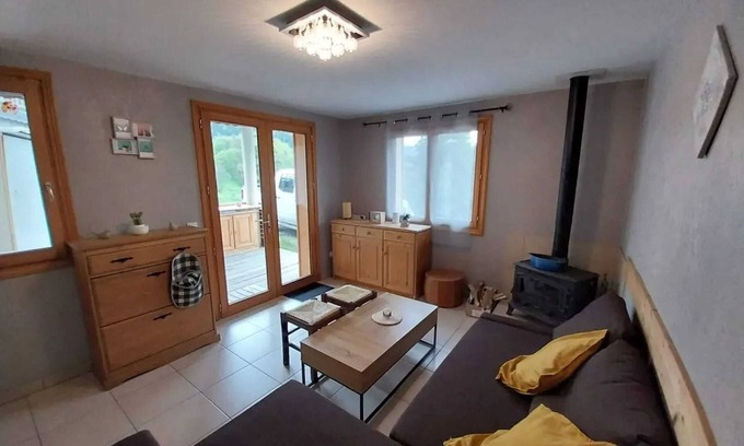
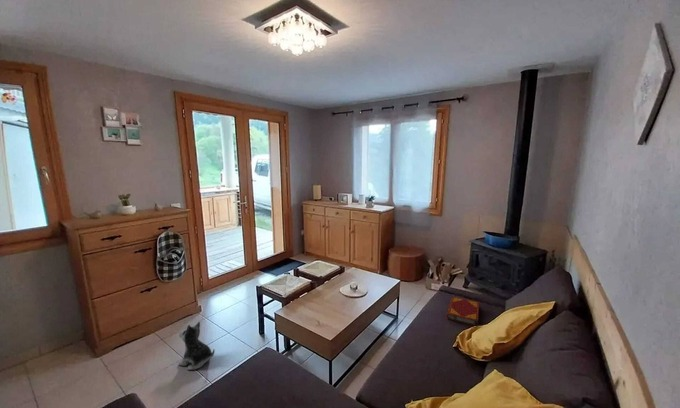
+ plush toy [177,321,215,371]
+ hardback book [446,295,480,327]
